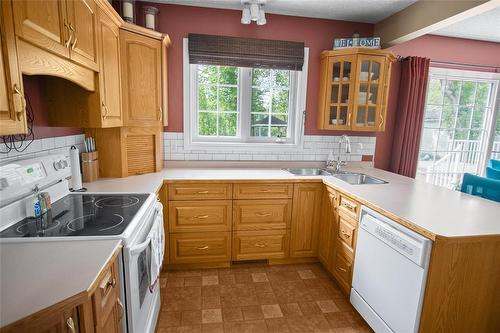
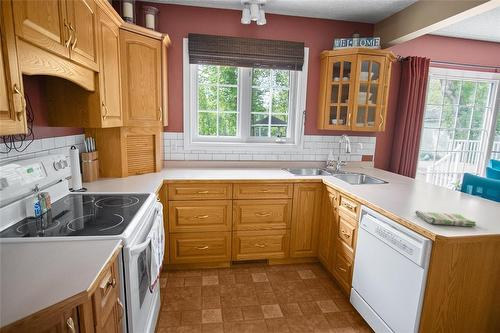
+ dish towel [414,209,477,227]
